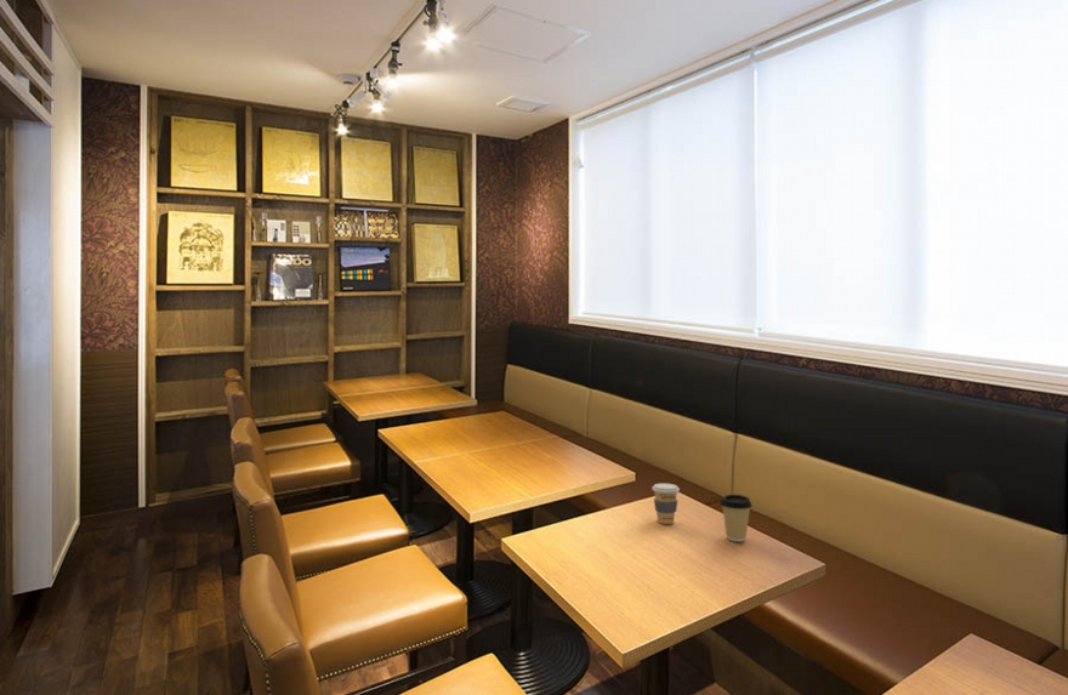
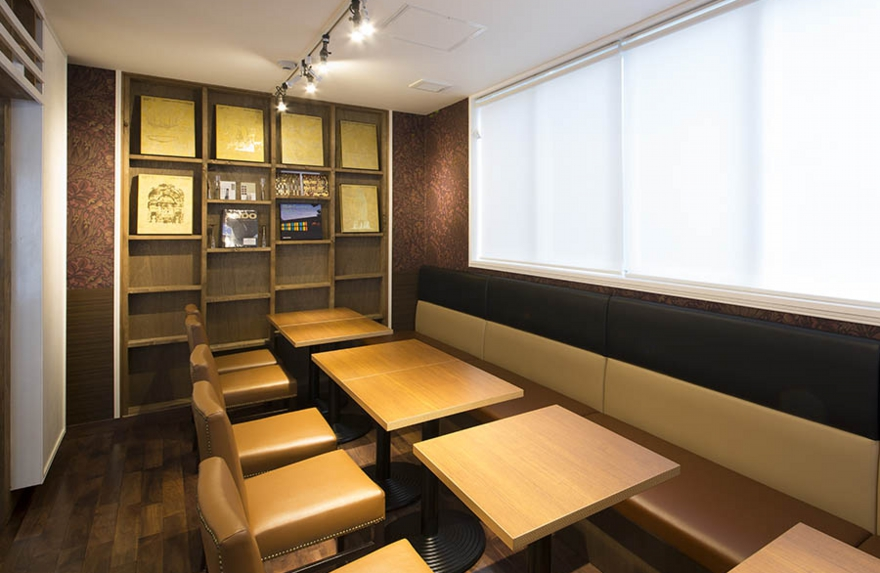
- coffee cup [651,483,681,525]
- coffee cup [718,494,754,542]
